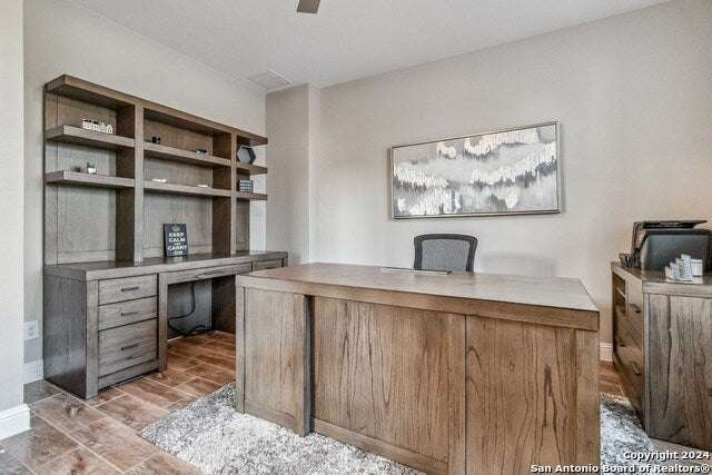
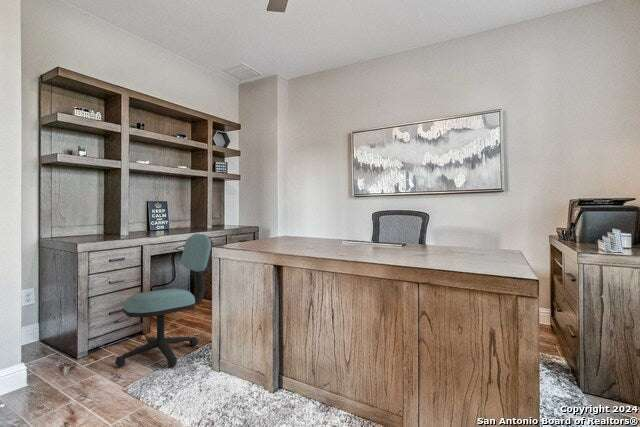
+ office chair [114,233,214,368]
